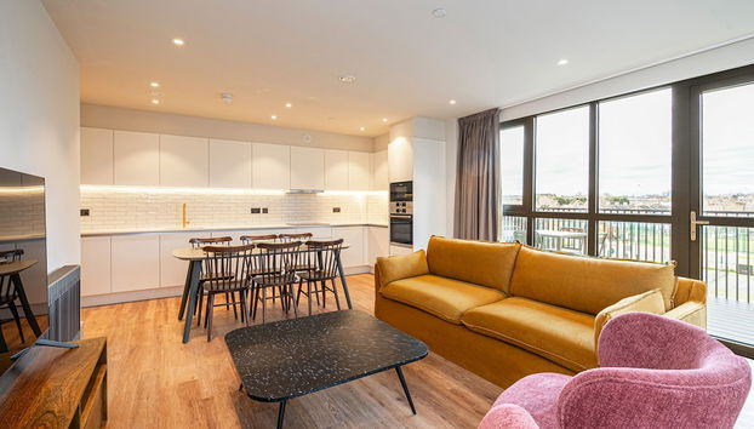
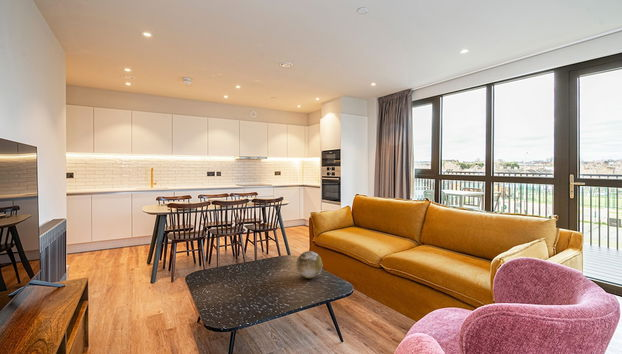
+ decorative orb [295,250,323,279]
